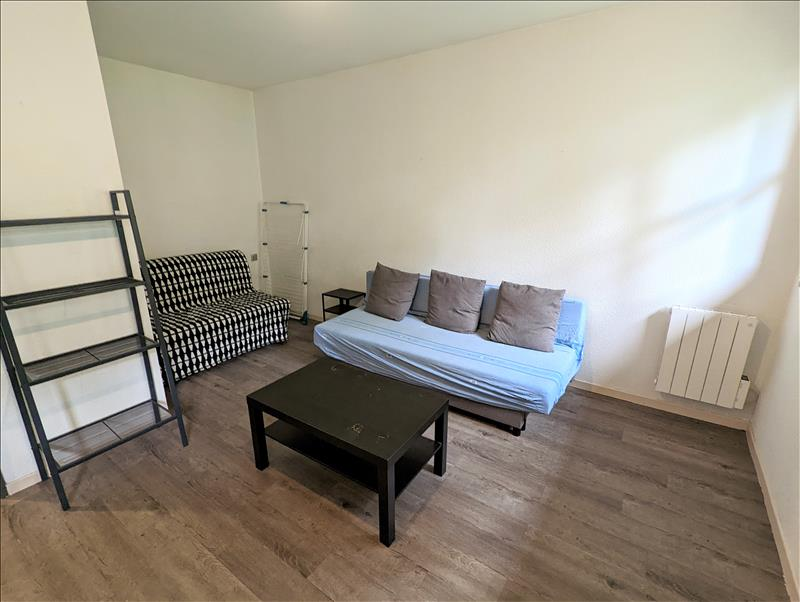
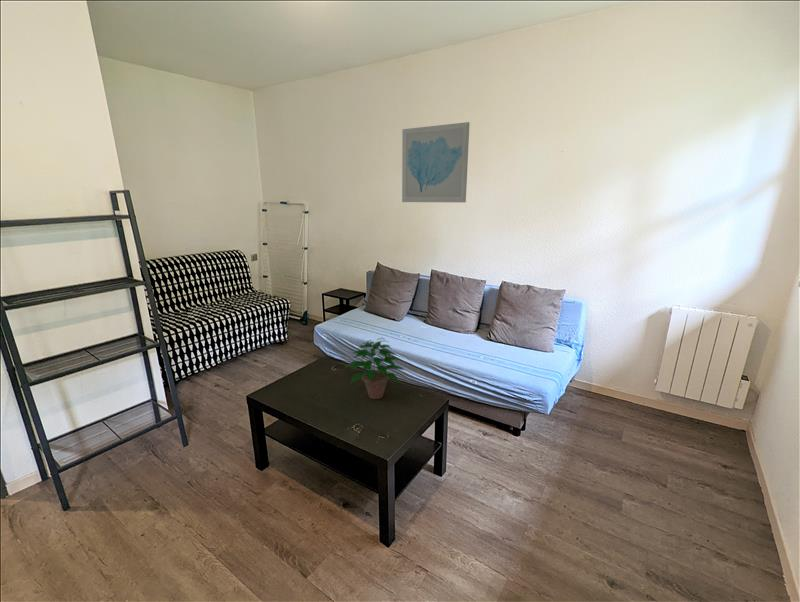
+ wall art [401,121,470,203]
+ potted plant [344,337,405,400]
